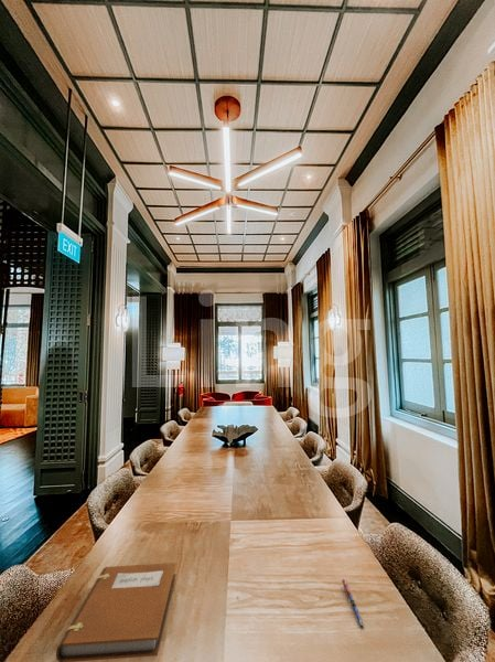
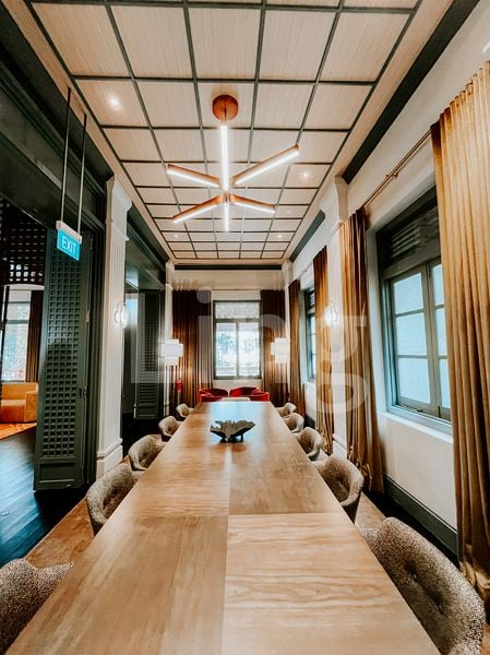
- pen [341,578,366,628]
- notebook [55,562,177,662]
